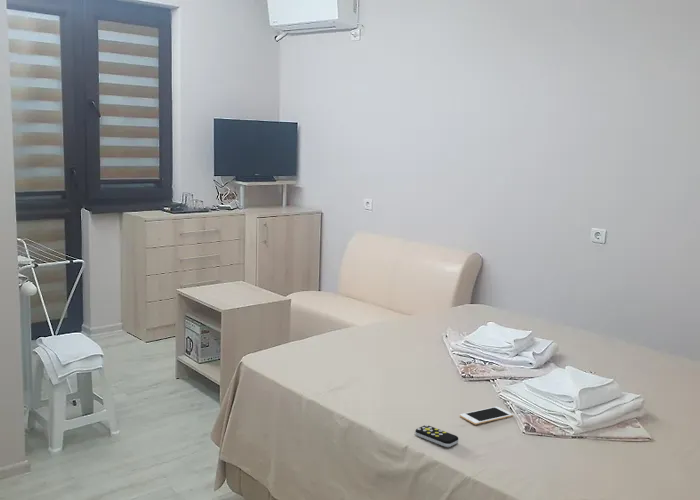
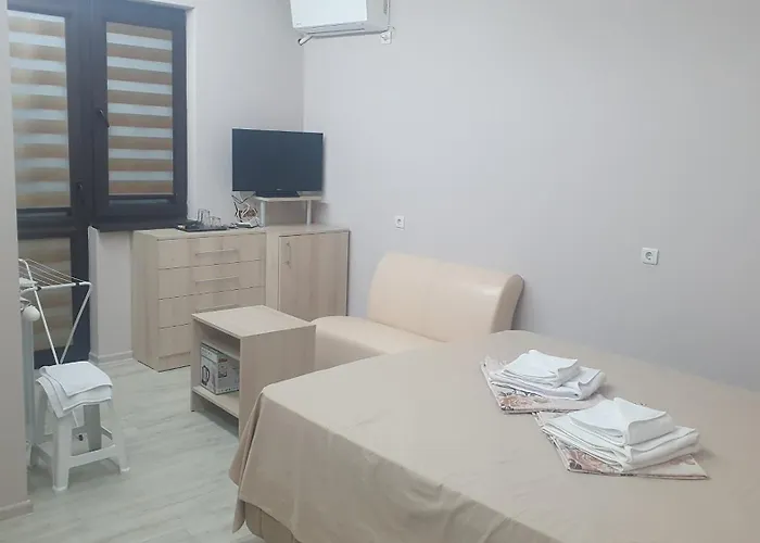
- remote control [414,424,459,448]
- cell phone [459,406,514,425]
